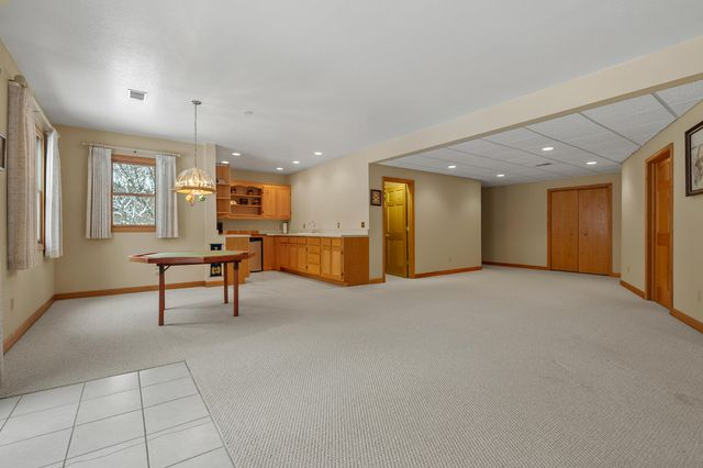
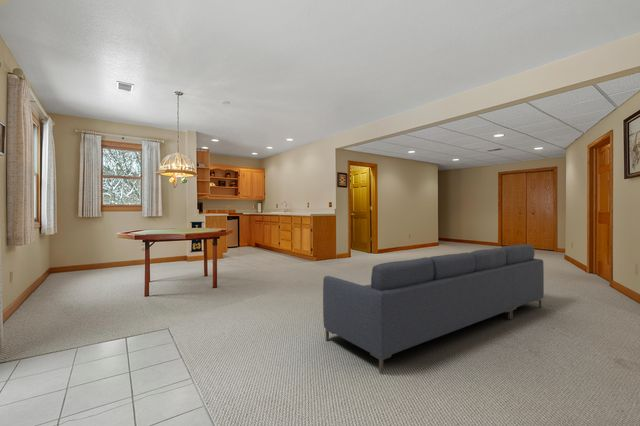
+ sofa [322,244,545,374]
